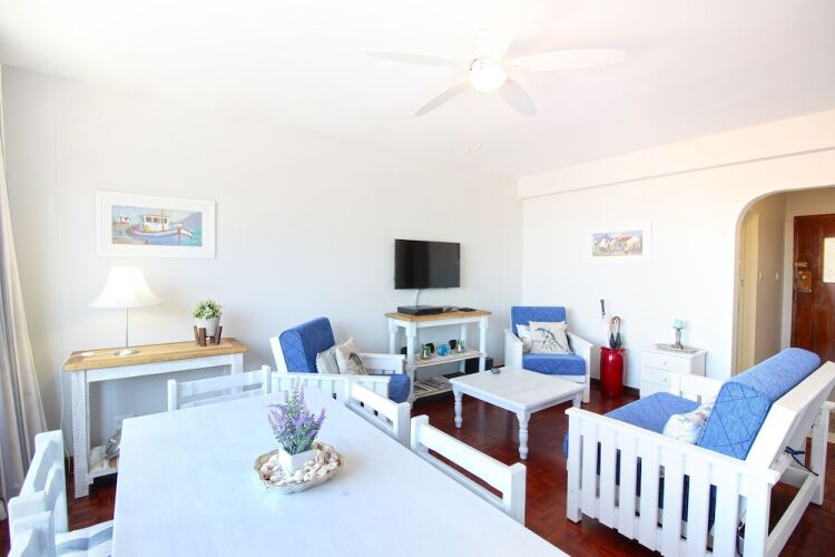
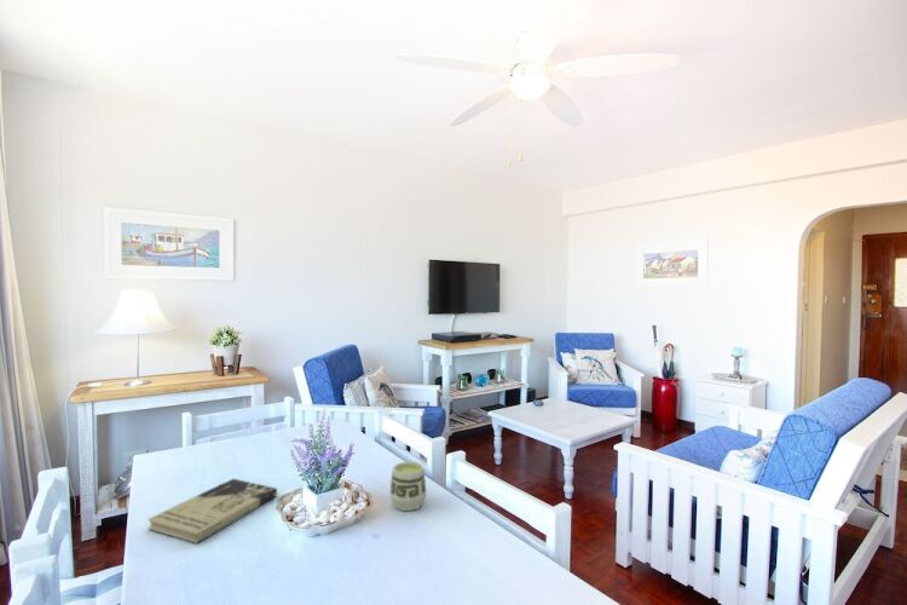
+ cup [389,461,428,512]
+ book [146,478,278,544]
